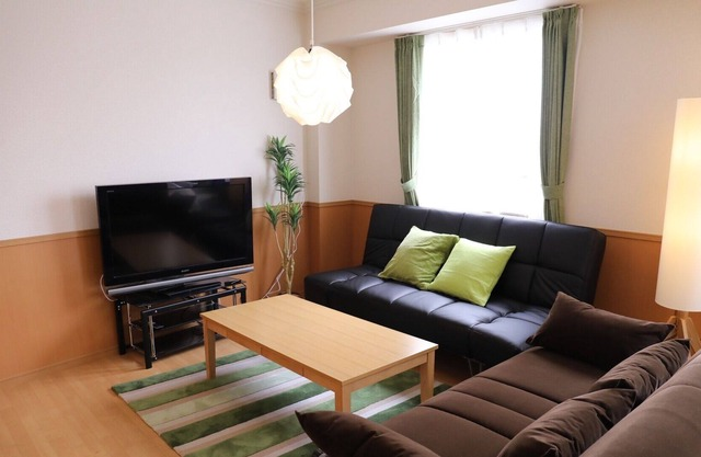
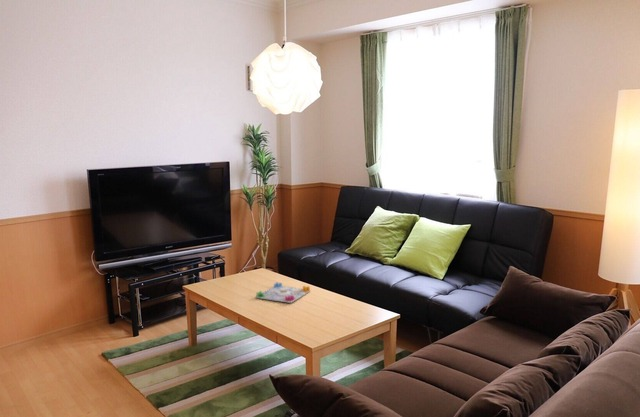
+ board game [255,281,311,304]
